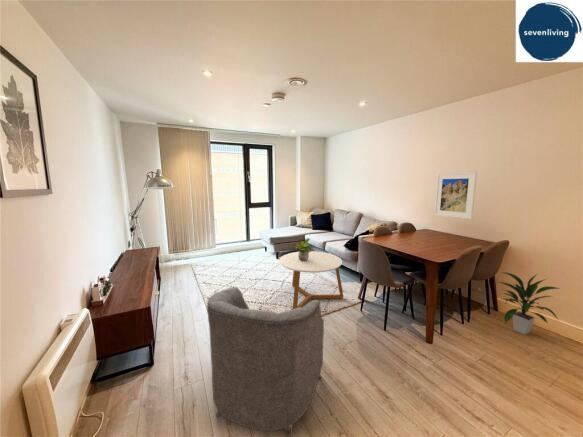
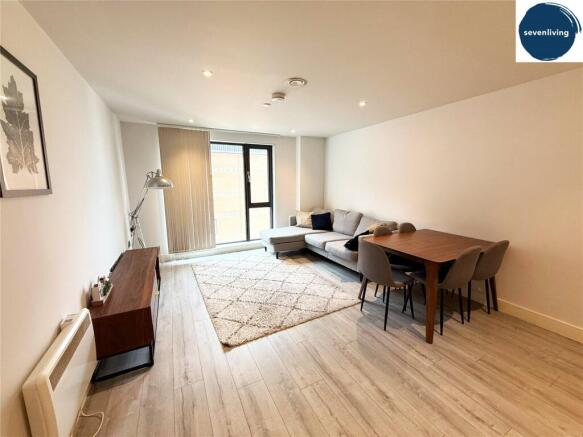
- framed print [433,171,478,220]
- indoor plant [498,270,560,336]
- coffee table [278,250,344,310]
- potted plant [295,237,313,260]
- armchair [206,286,325,437]
